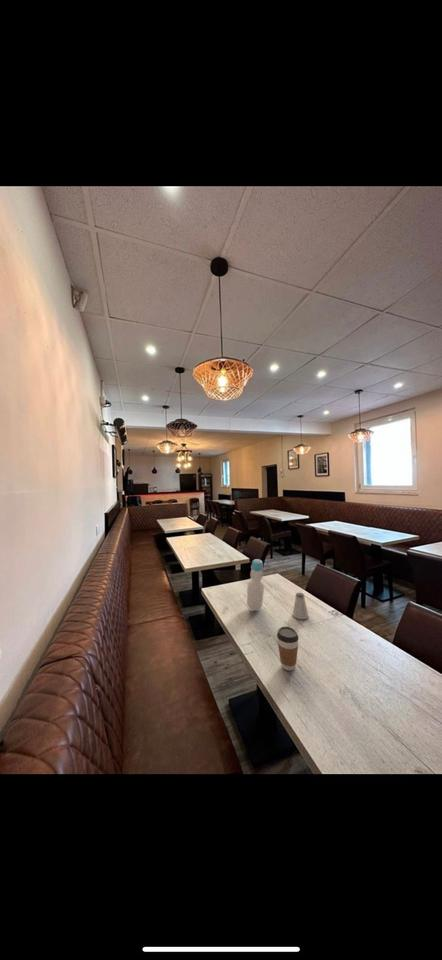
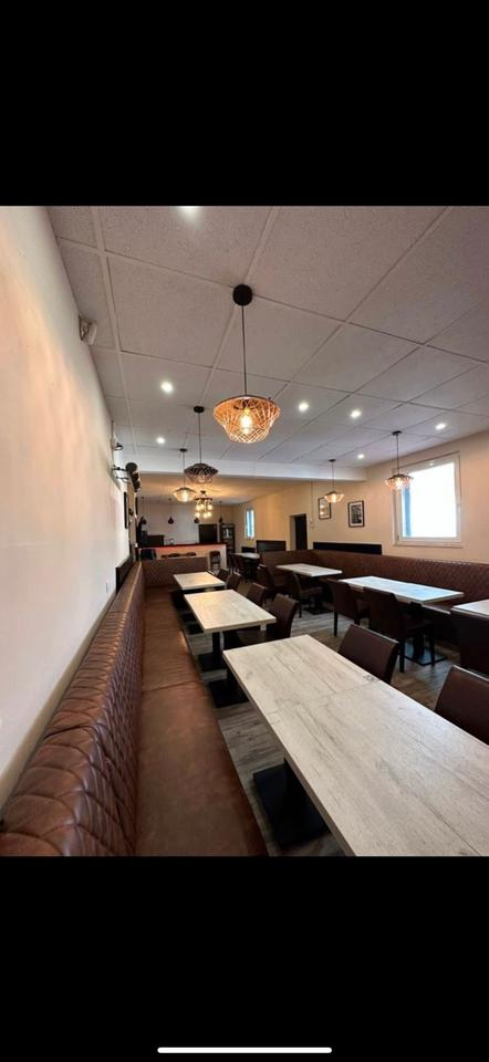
- bottle [246,558,265,612]
- coffee cup [276,626,300,672]
- saltshaker [291,592,309,620]
